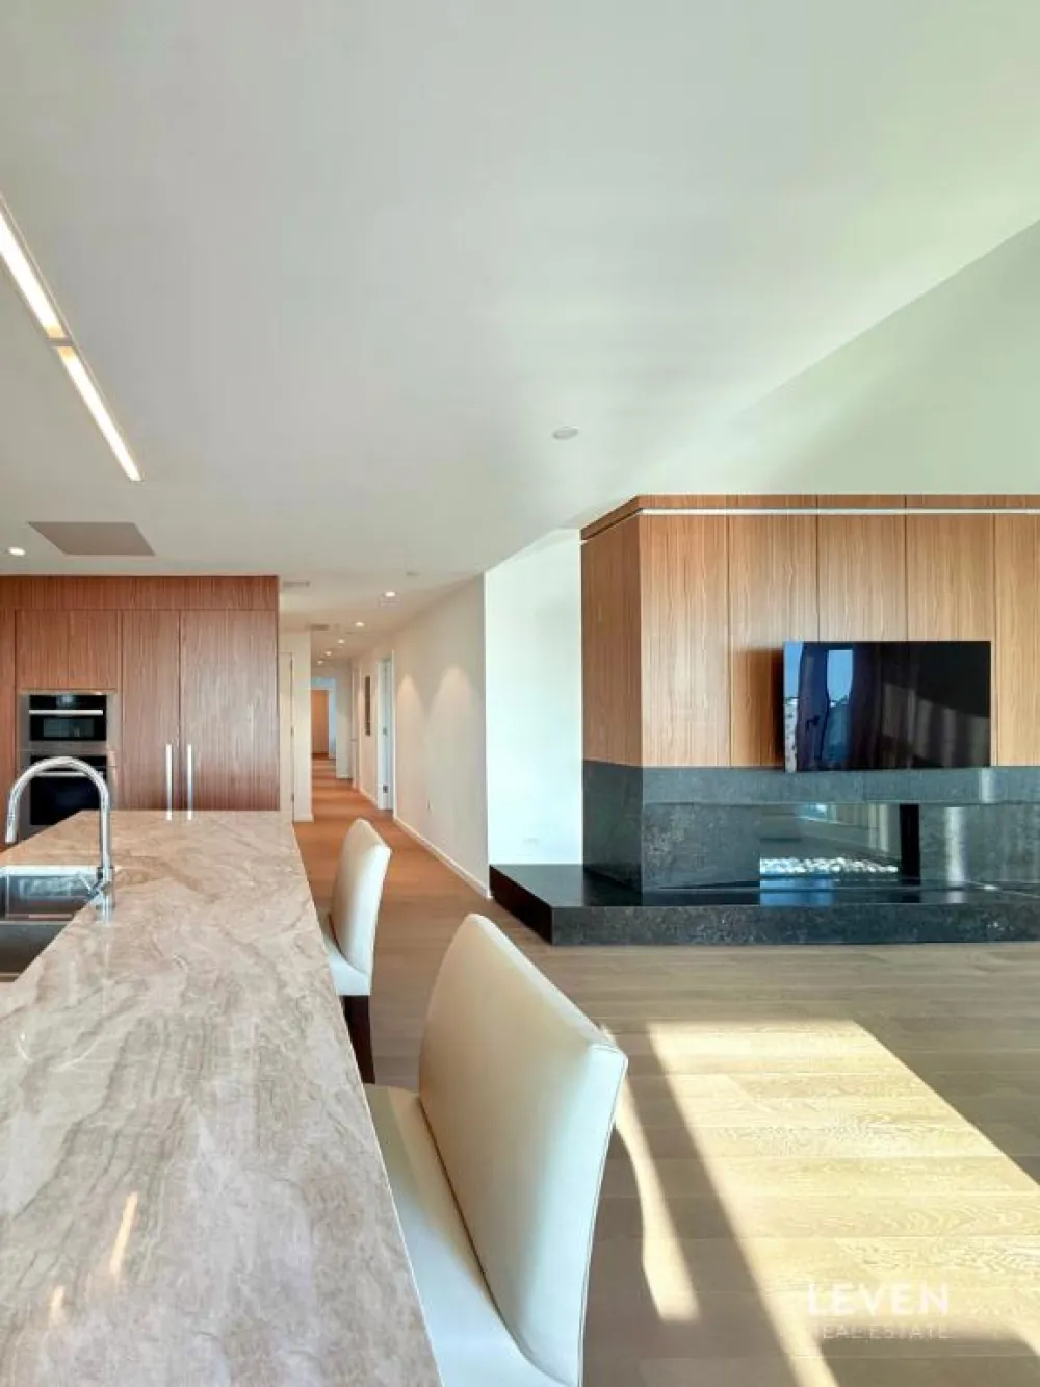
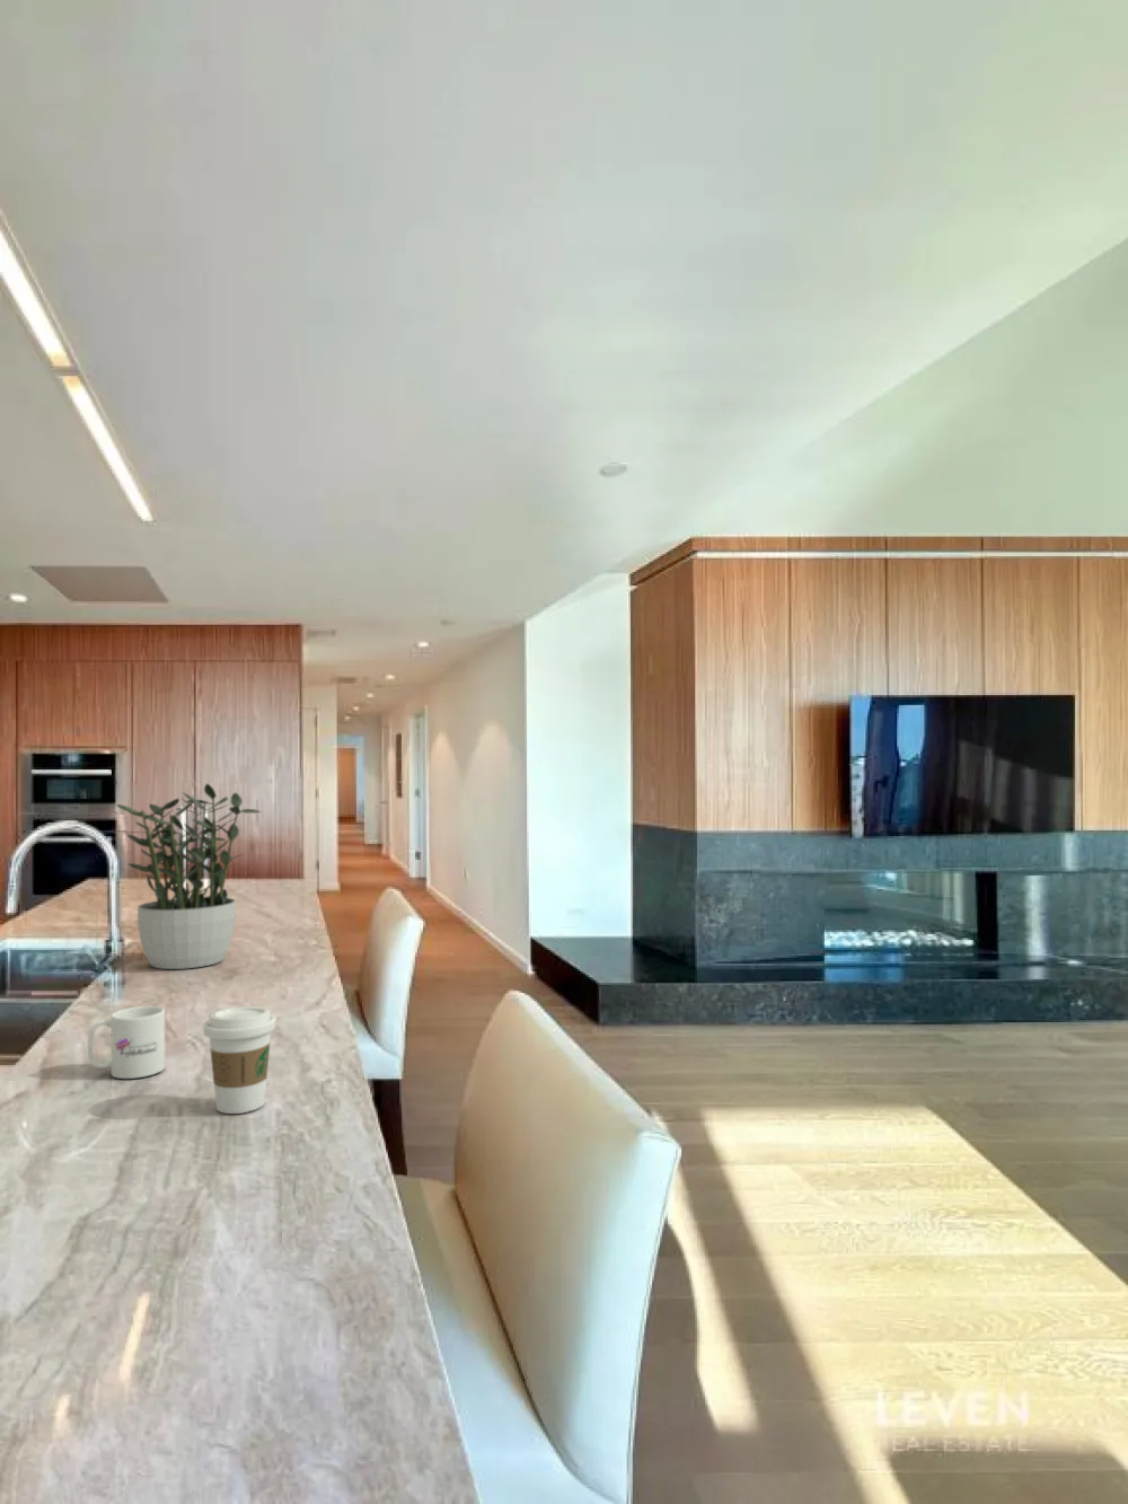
+ coffee cup [201,1005,277,1115]
+ mug [86,1005,166,1080]
+ potted plant [115,782,263,971]
